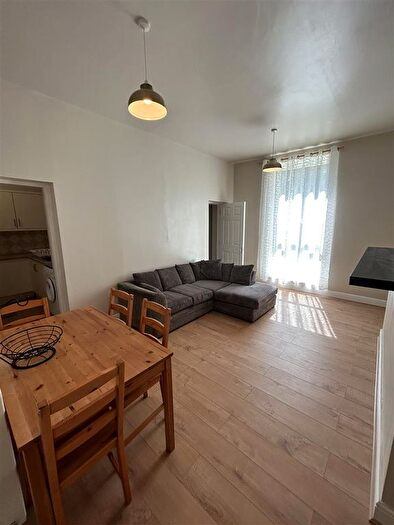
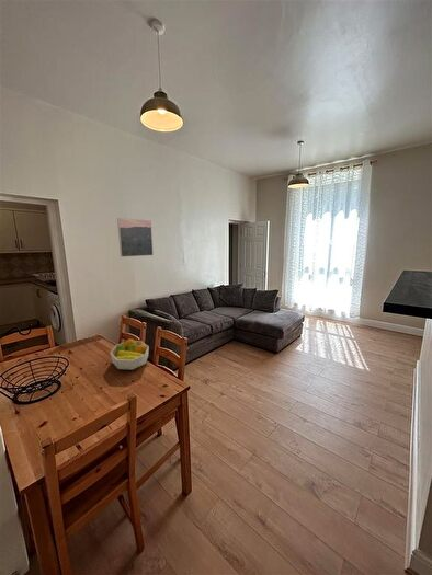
+ fruit bowl [109,337,150,371]
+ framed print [116,217,154,257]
